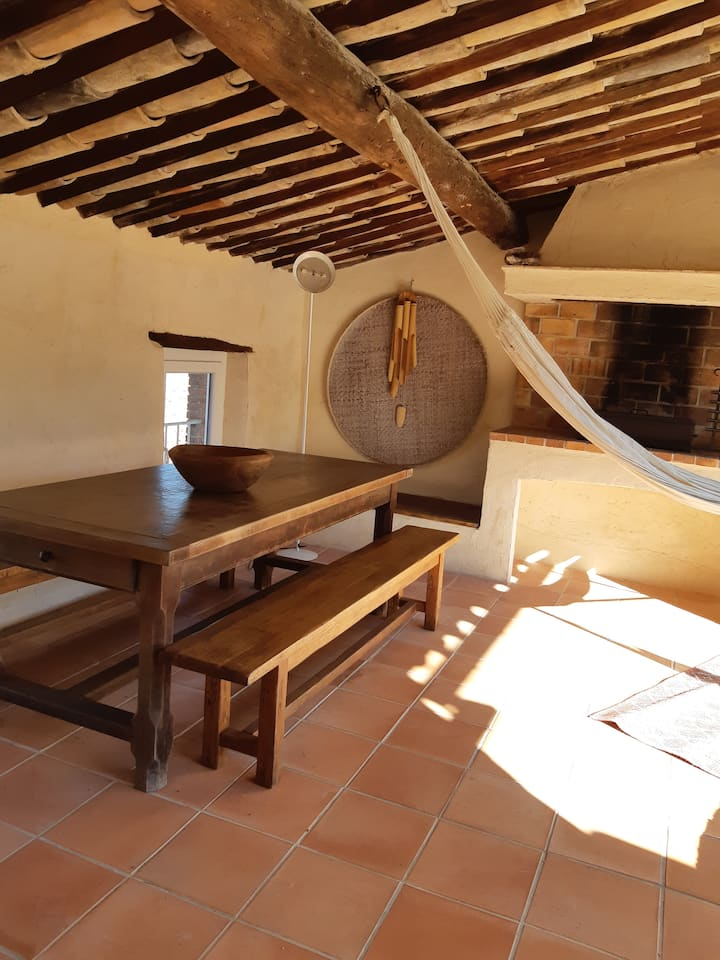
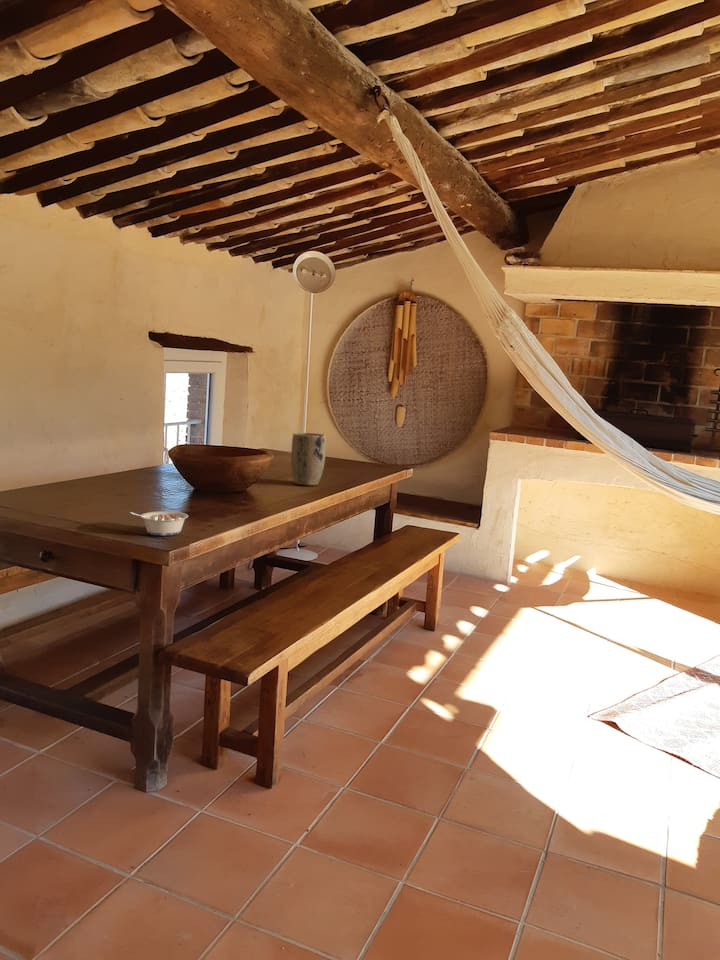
+ plant pot [290,432,327,486]
+ legume [129,510,189,536]
